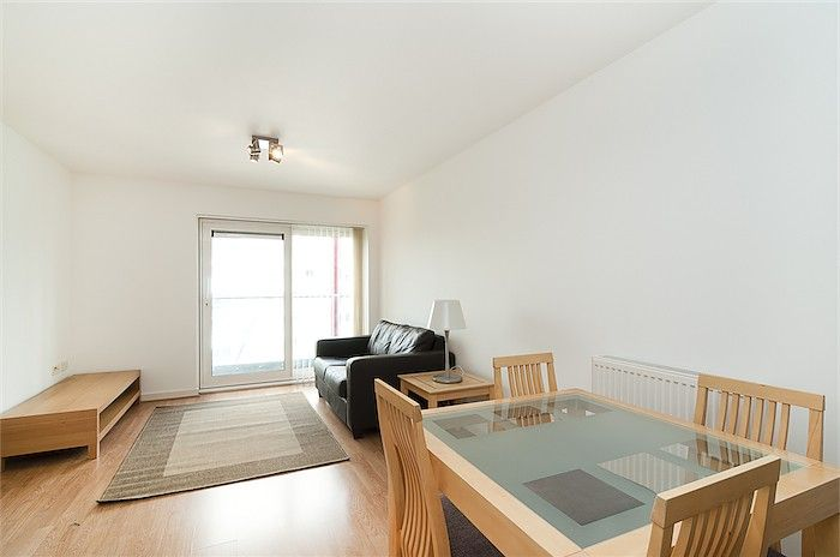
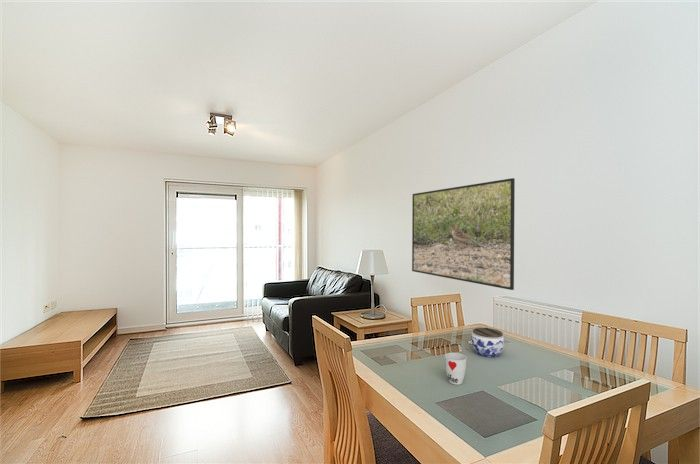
+ cup [444,352,468,386]
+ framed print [411,177,516,291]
+ jar [470,327,505,358]
